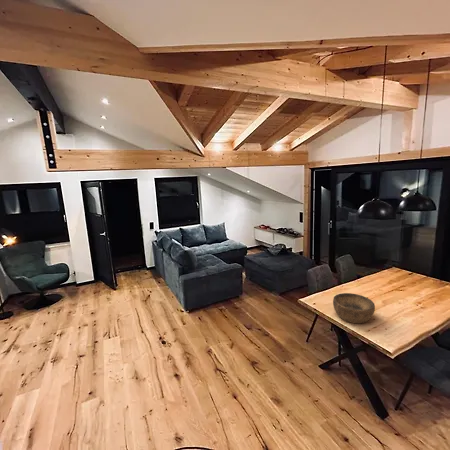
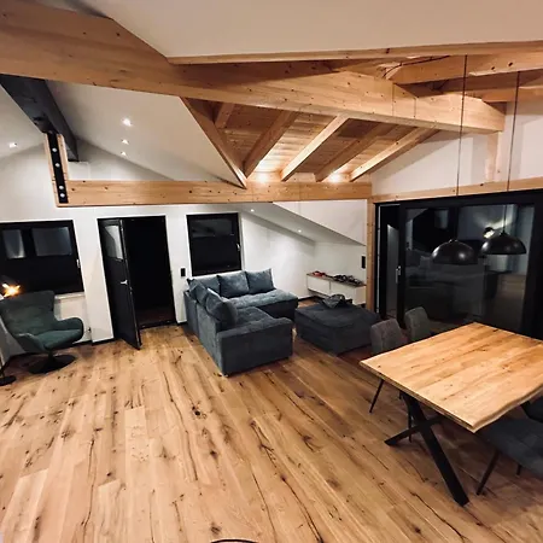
- bowl [332,292,376,324]
